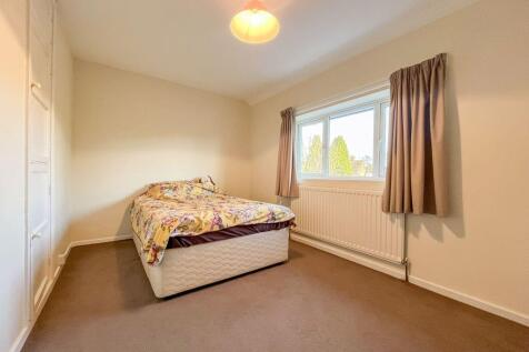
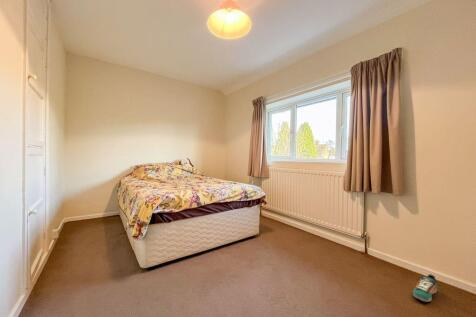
+ sneaker [412,273,438,303]
